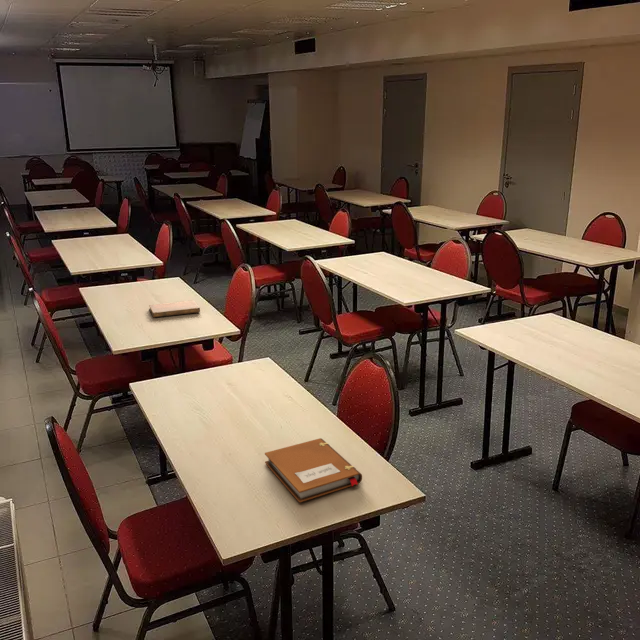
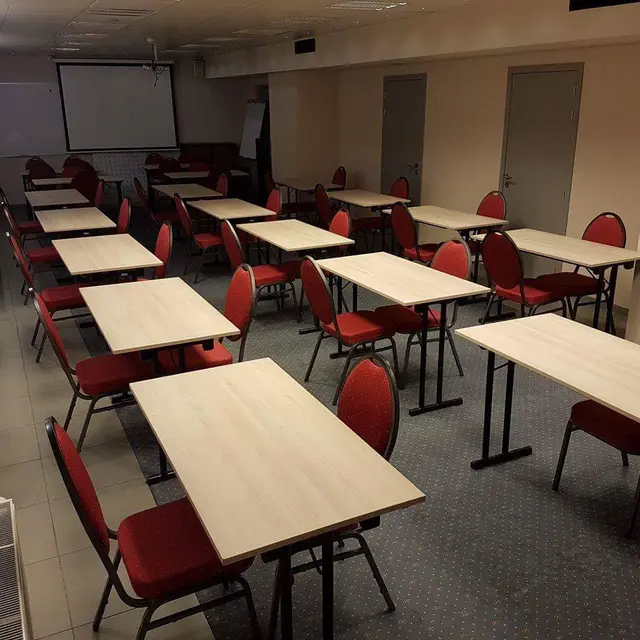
- notebook [264,437,363,504]
- notebook [148,299,201,318]
